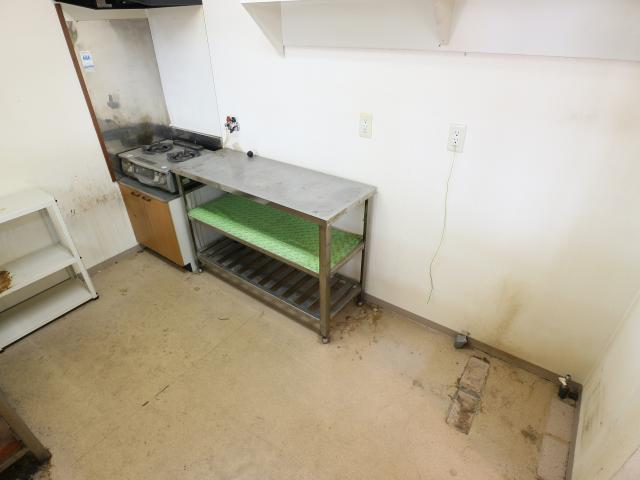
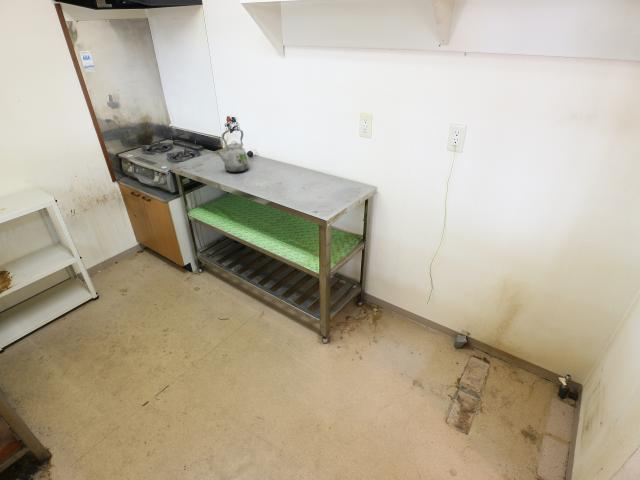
+ kettle [215,128,250,173]
